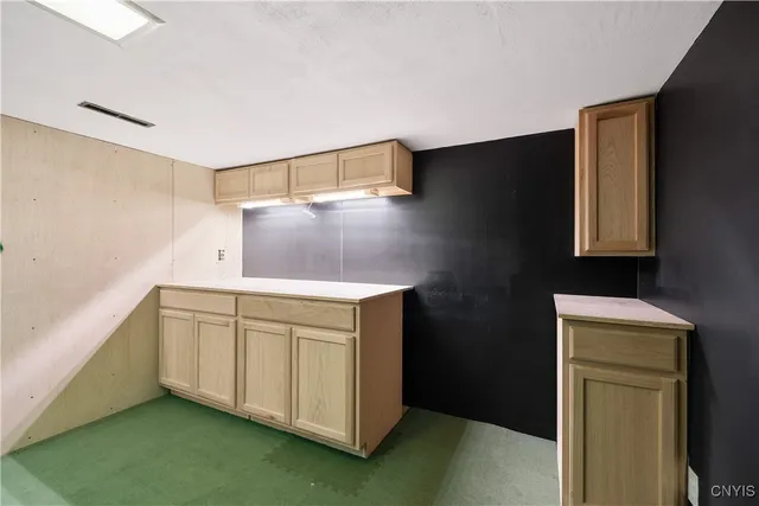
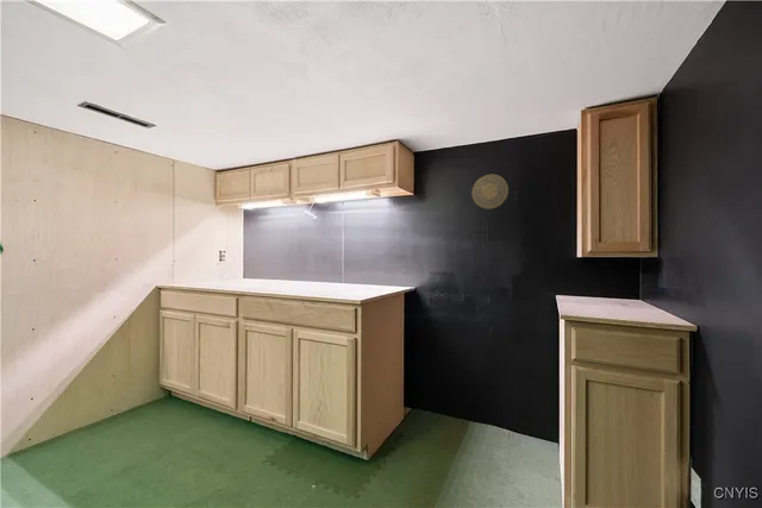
+ decorative plate [470,174,510,211]
